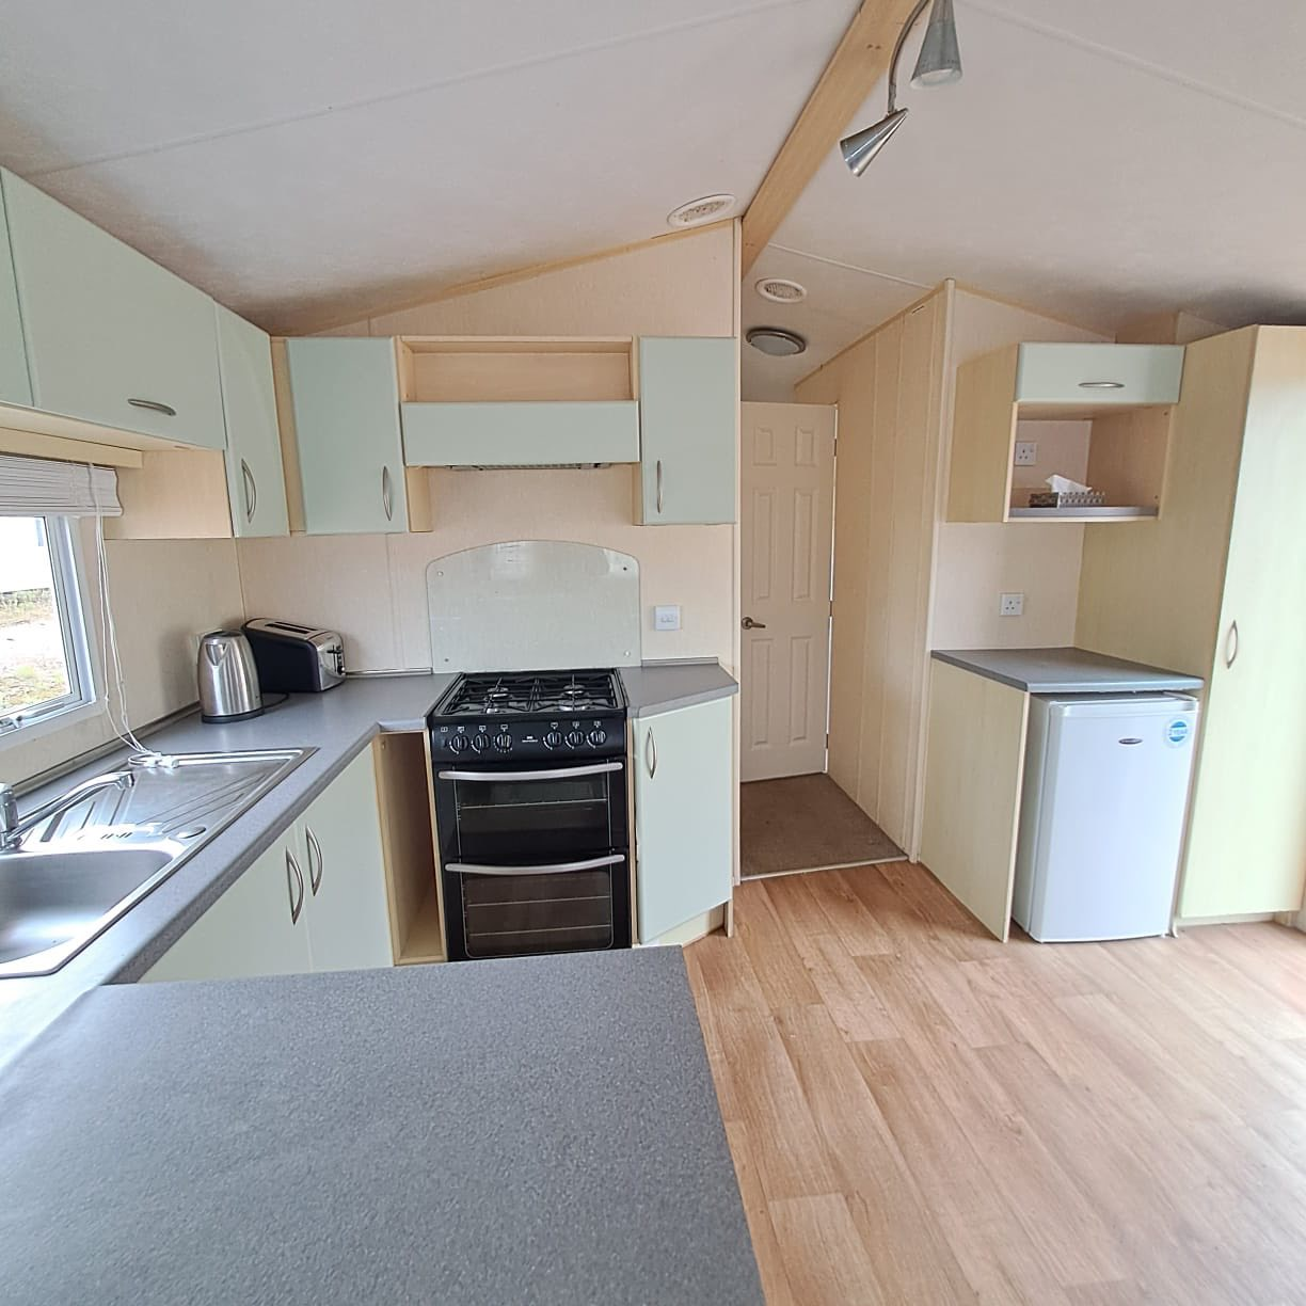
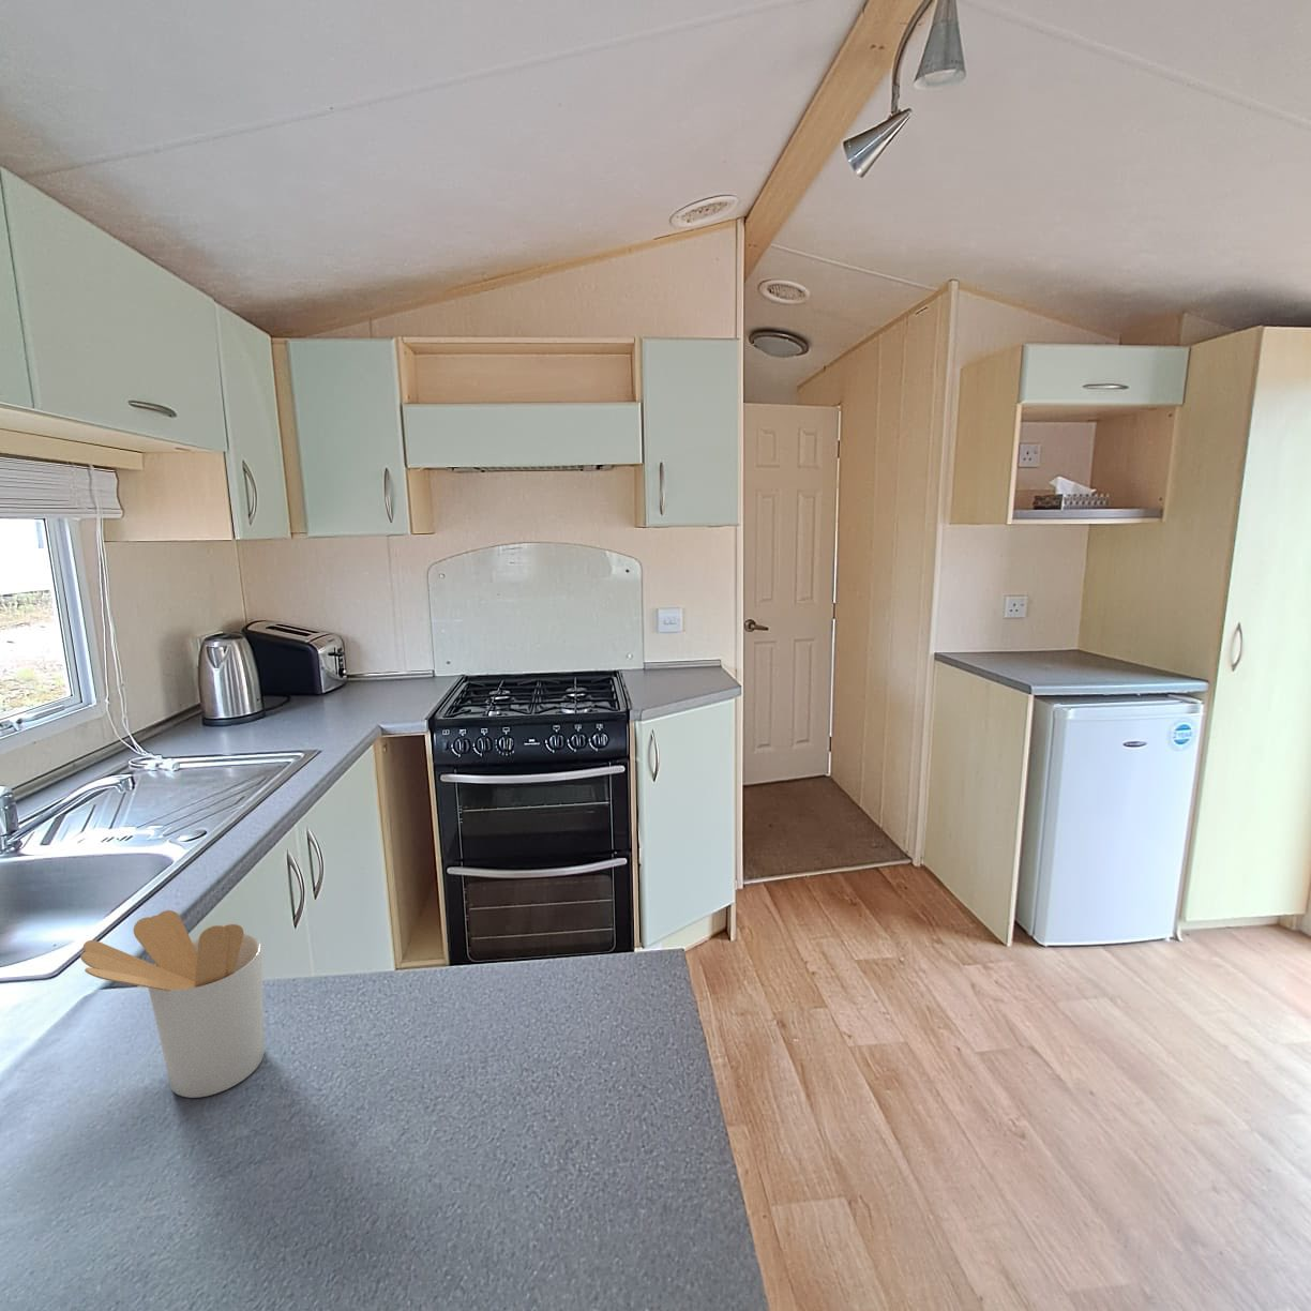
+ utensil holder [79,909,265,1099]
